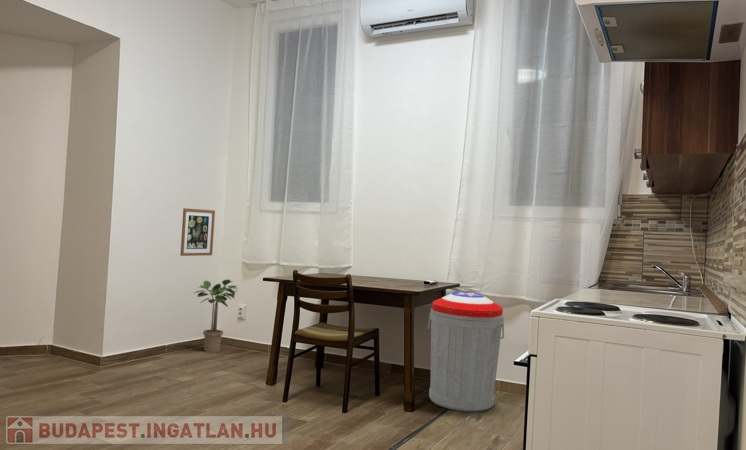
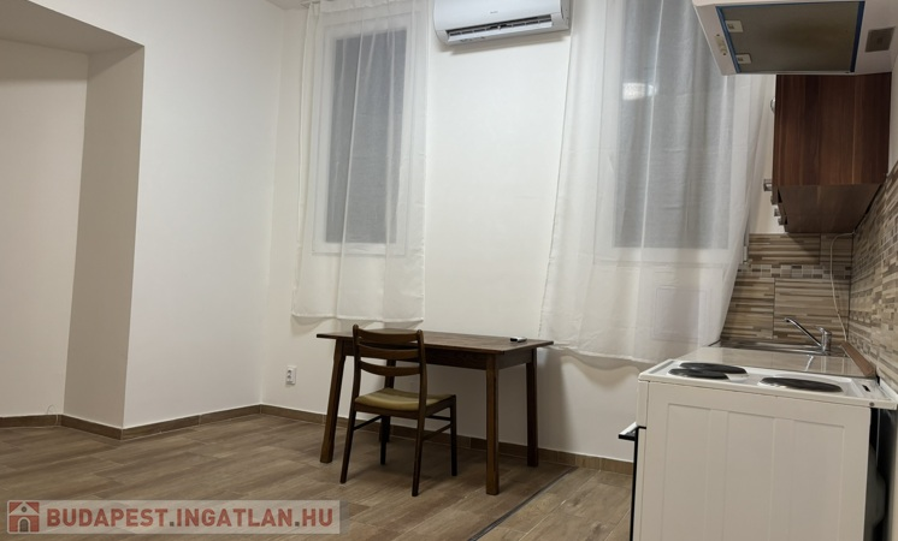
- wall art [179,207,216,257]
- trash can [427,291,505,412]
- potted plant [194,279,239,353]
